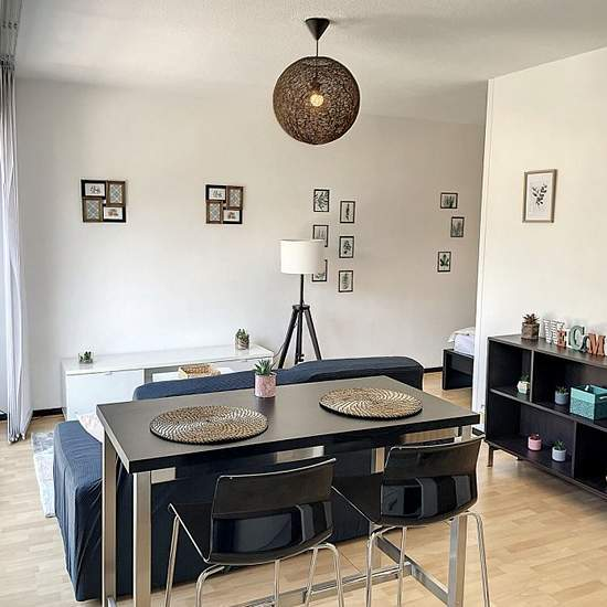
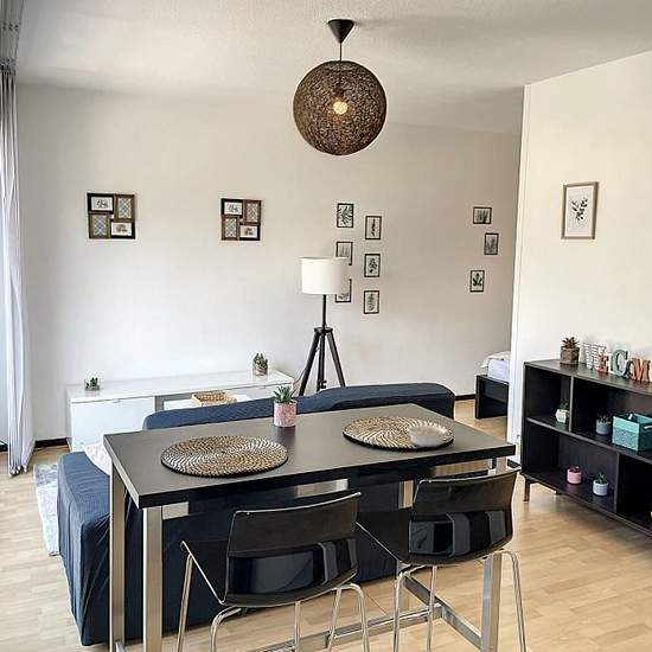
+ legume [398,422,448,448]
